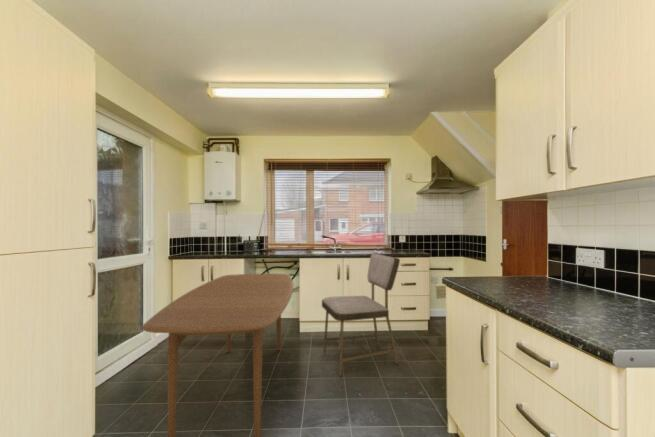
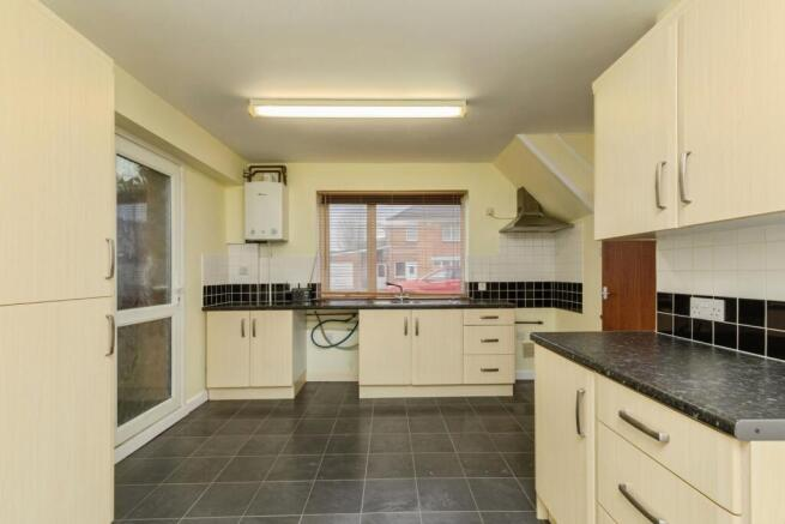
- dining table [140,273,294,437]
- dining chair [321,252,401,377]
